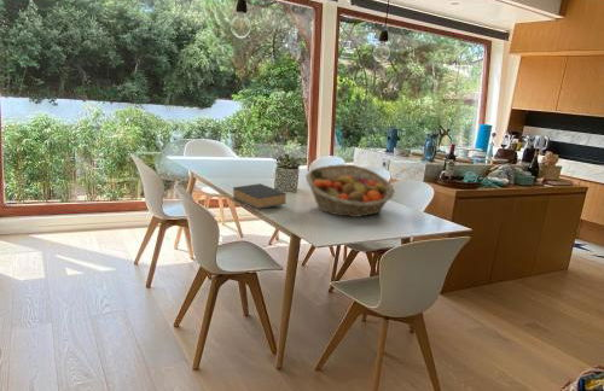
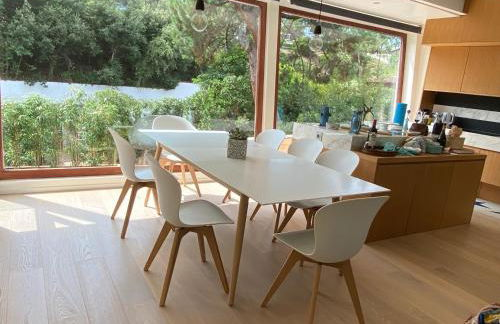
- fruit basket [304,163,395,218]
- book [232,182,288,210]
